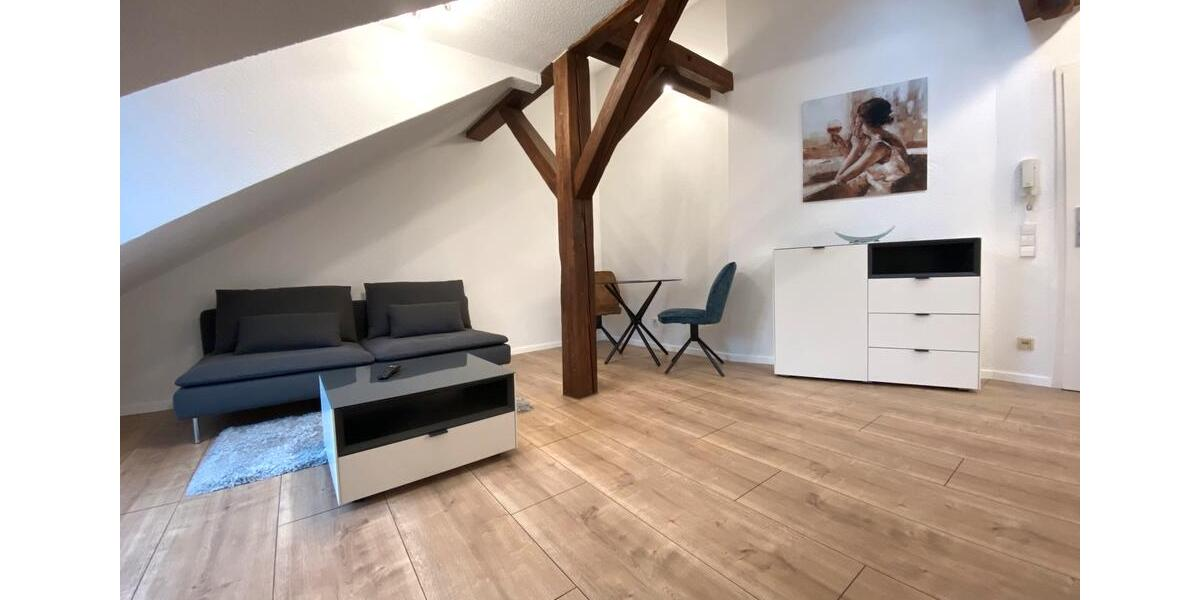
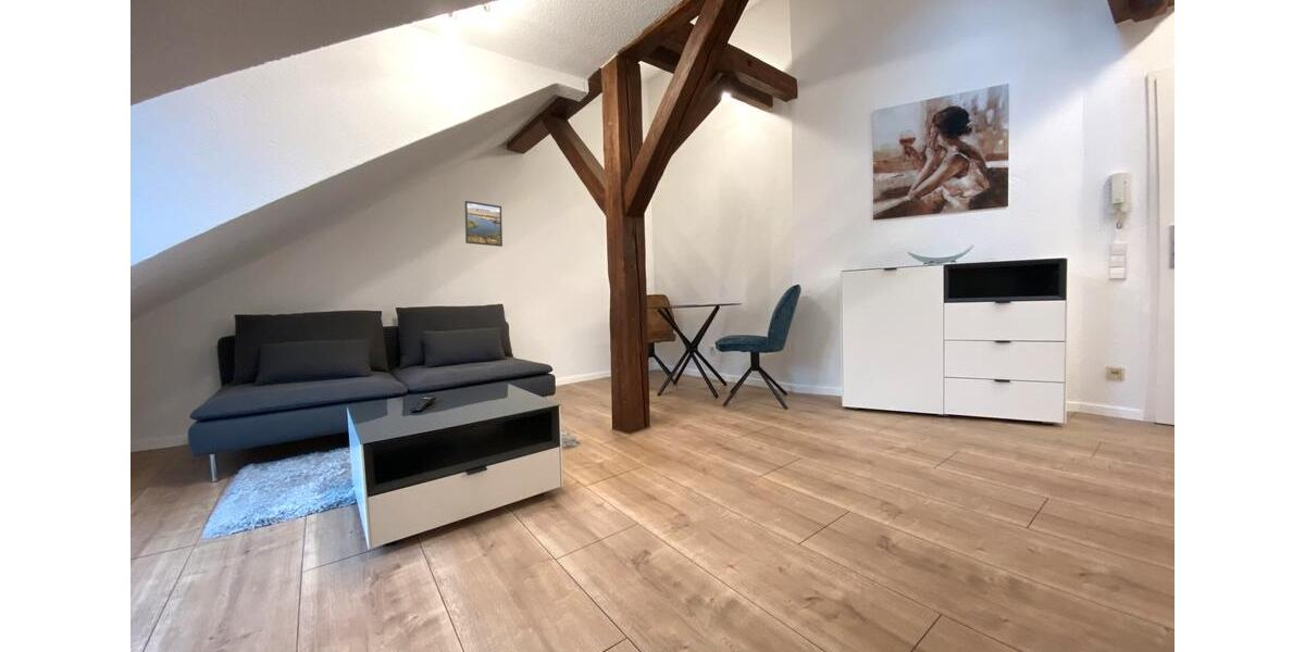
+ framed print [464,200,504,248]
